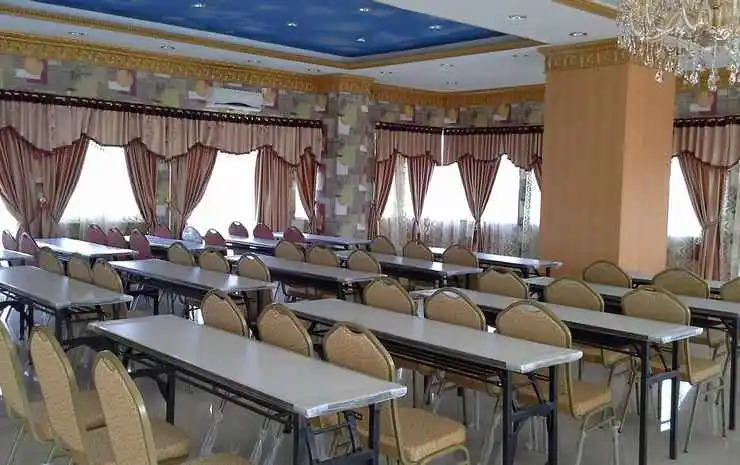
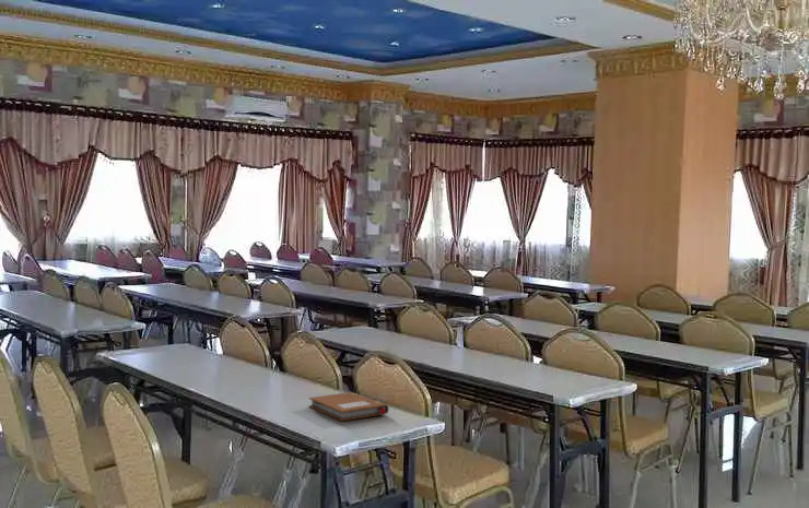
+ notebook [307,391,389,422]
